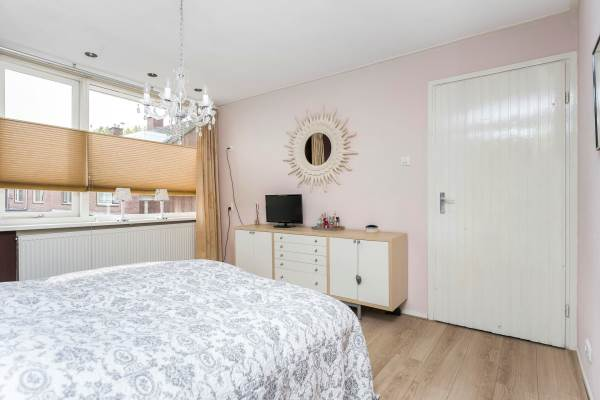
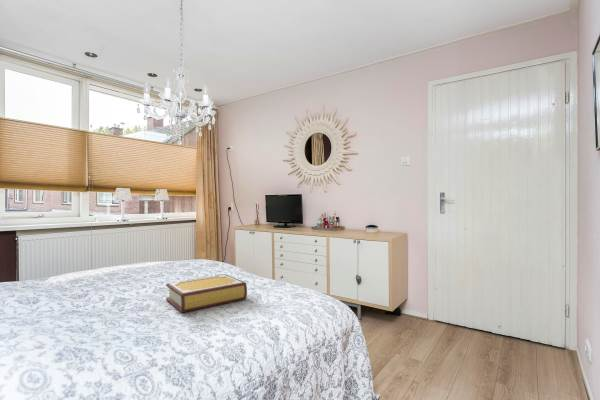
+ book [165,273,248,313]
